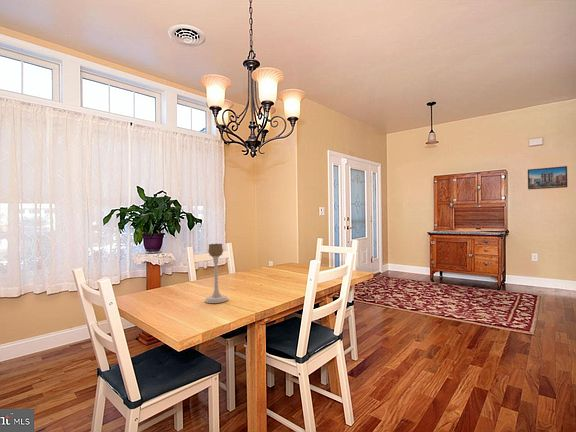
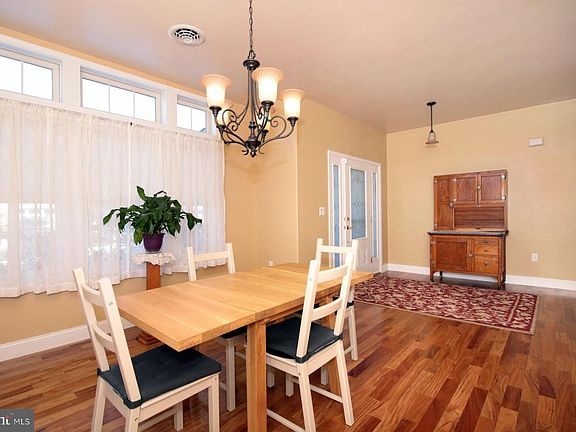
- candle holder [204,243,229,304]
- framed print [527,165,568,190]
